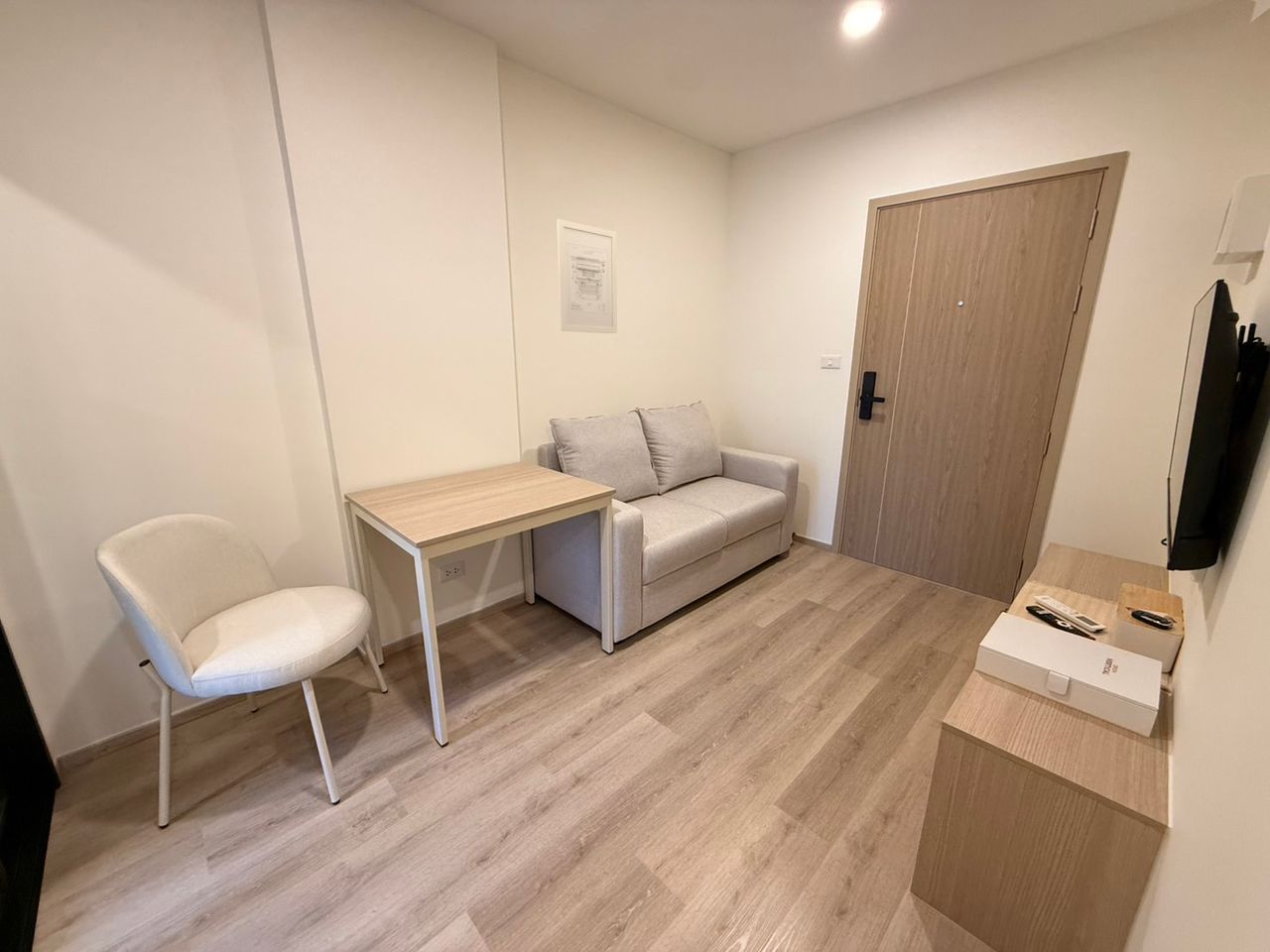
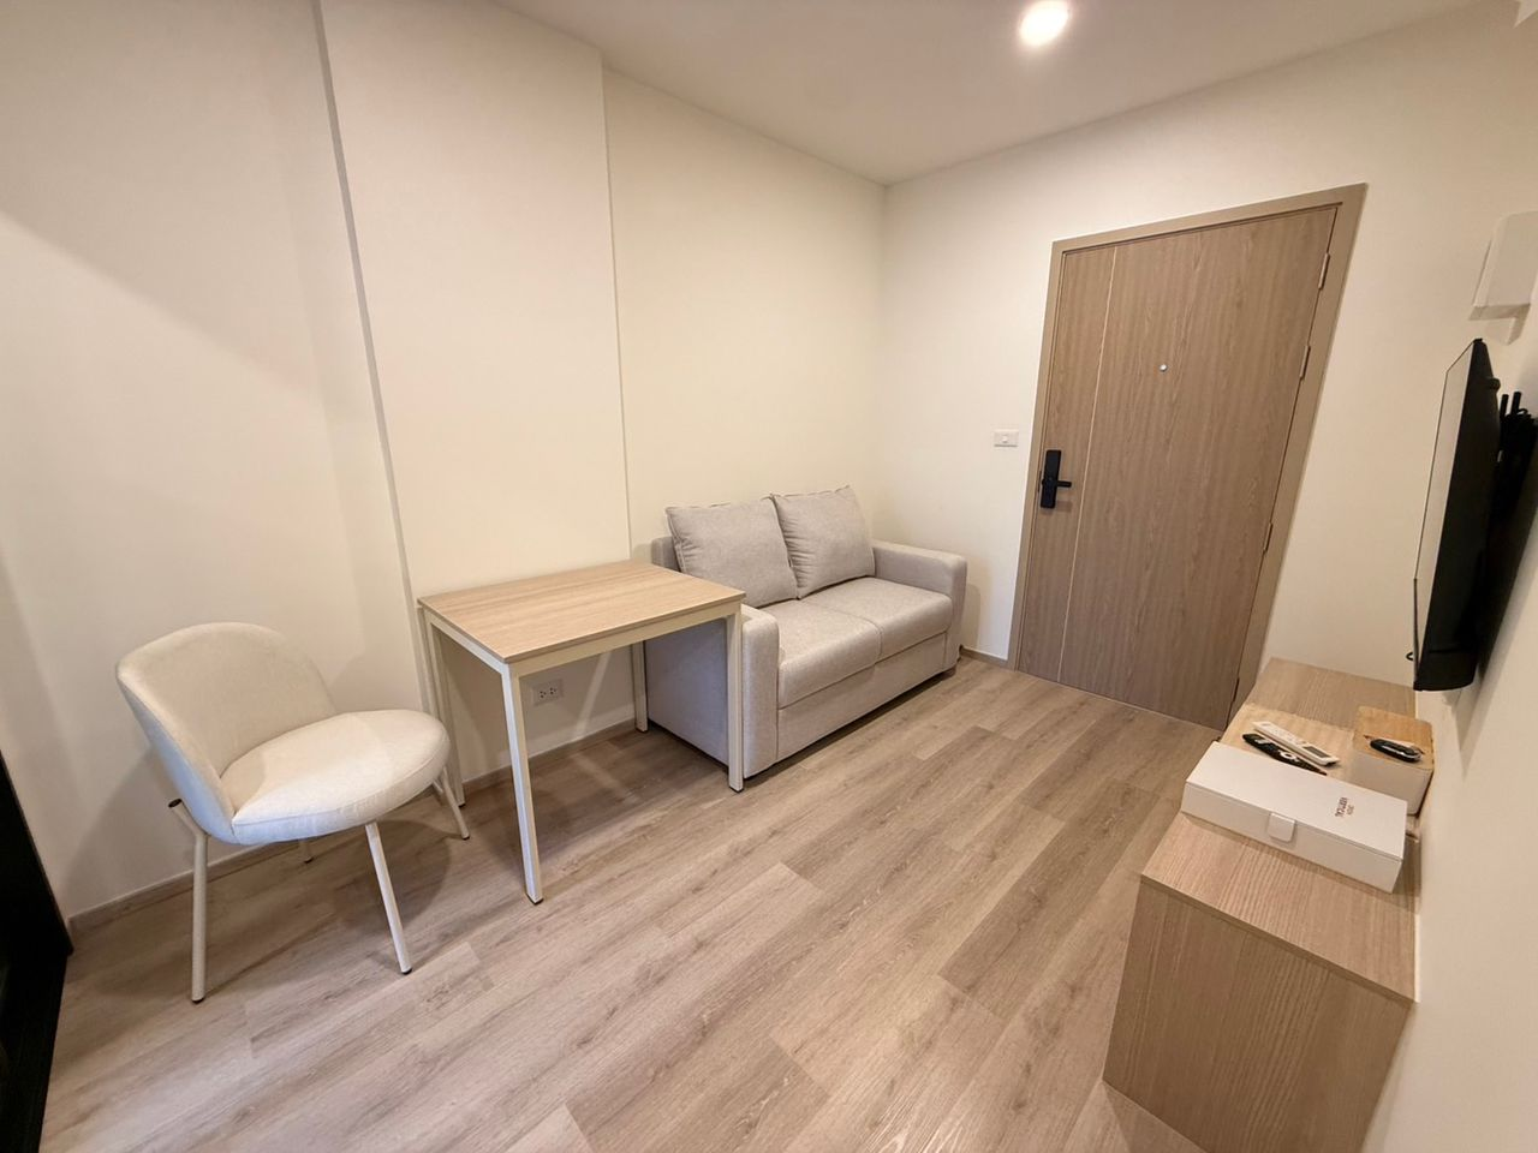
- wall art [556,218,618,334]
